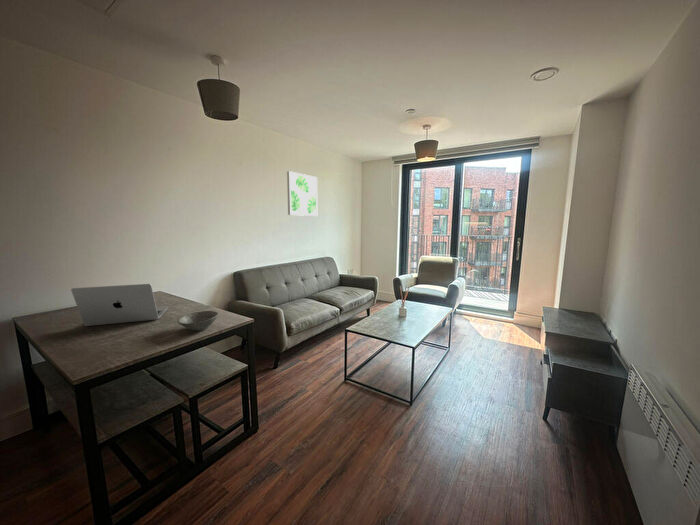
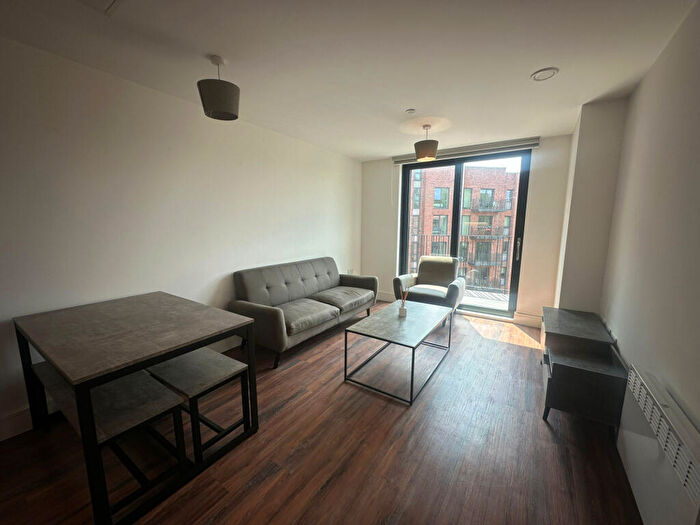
- wall art [286,170,318,217]
- laptop [70,283,169,327]
- bowl [177,310,219,332]
